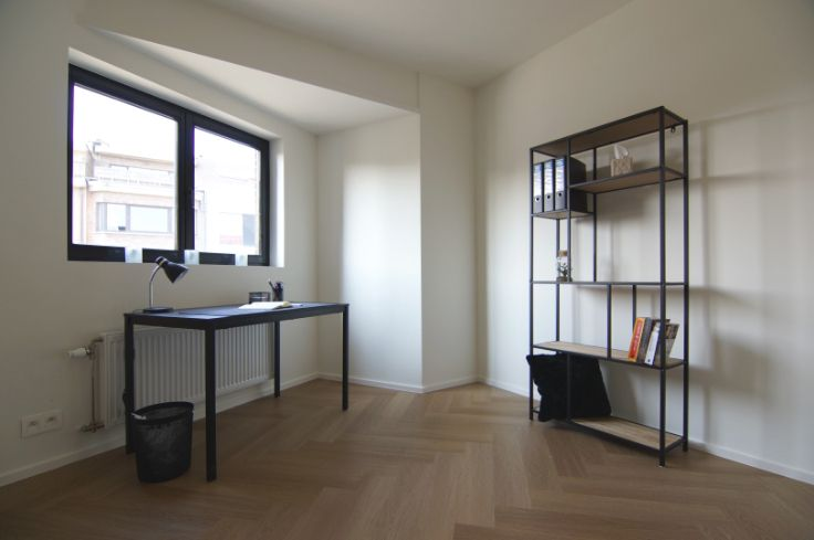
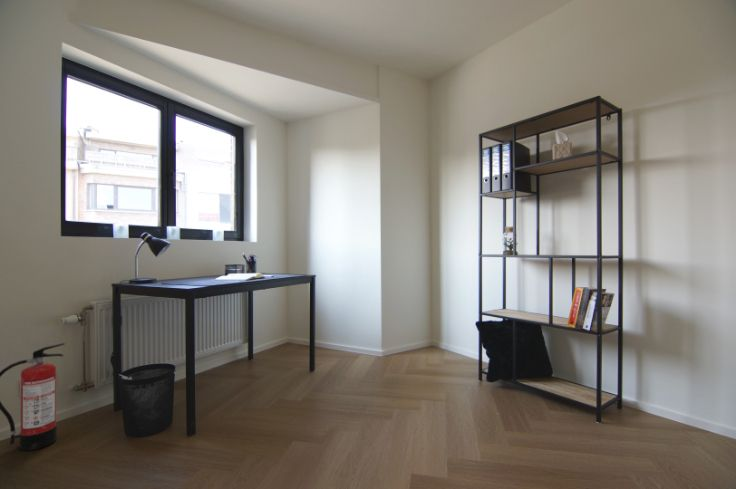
+ fire extinguisher [0,342,66,452]
